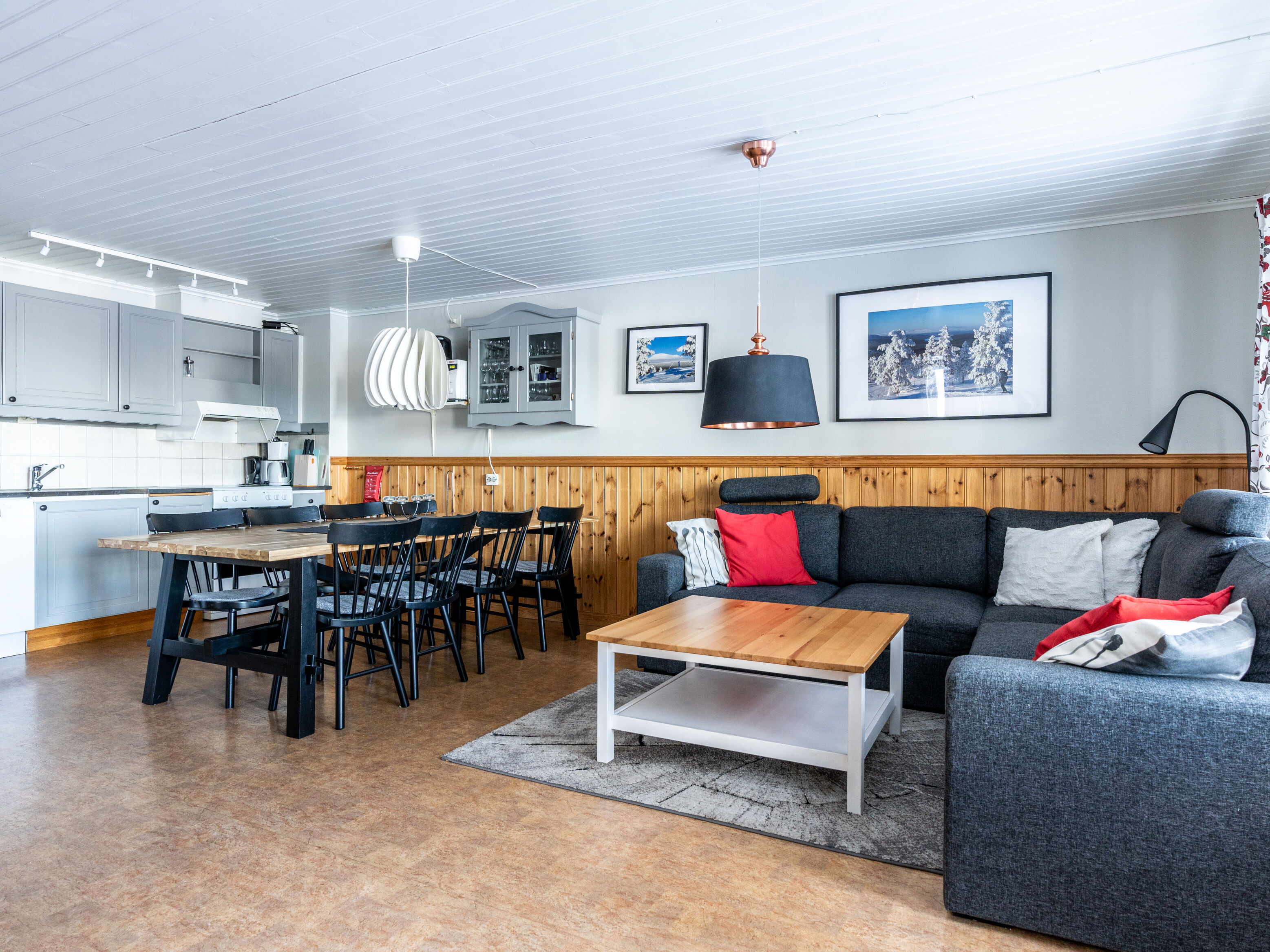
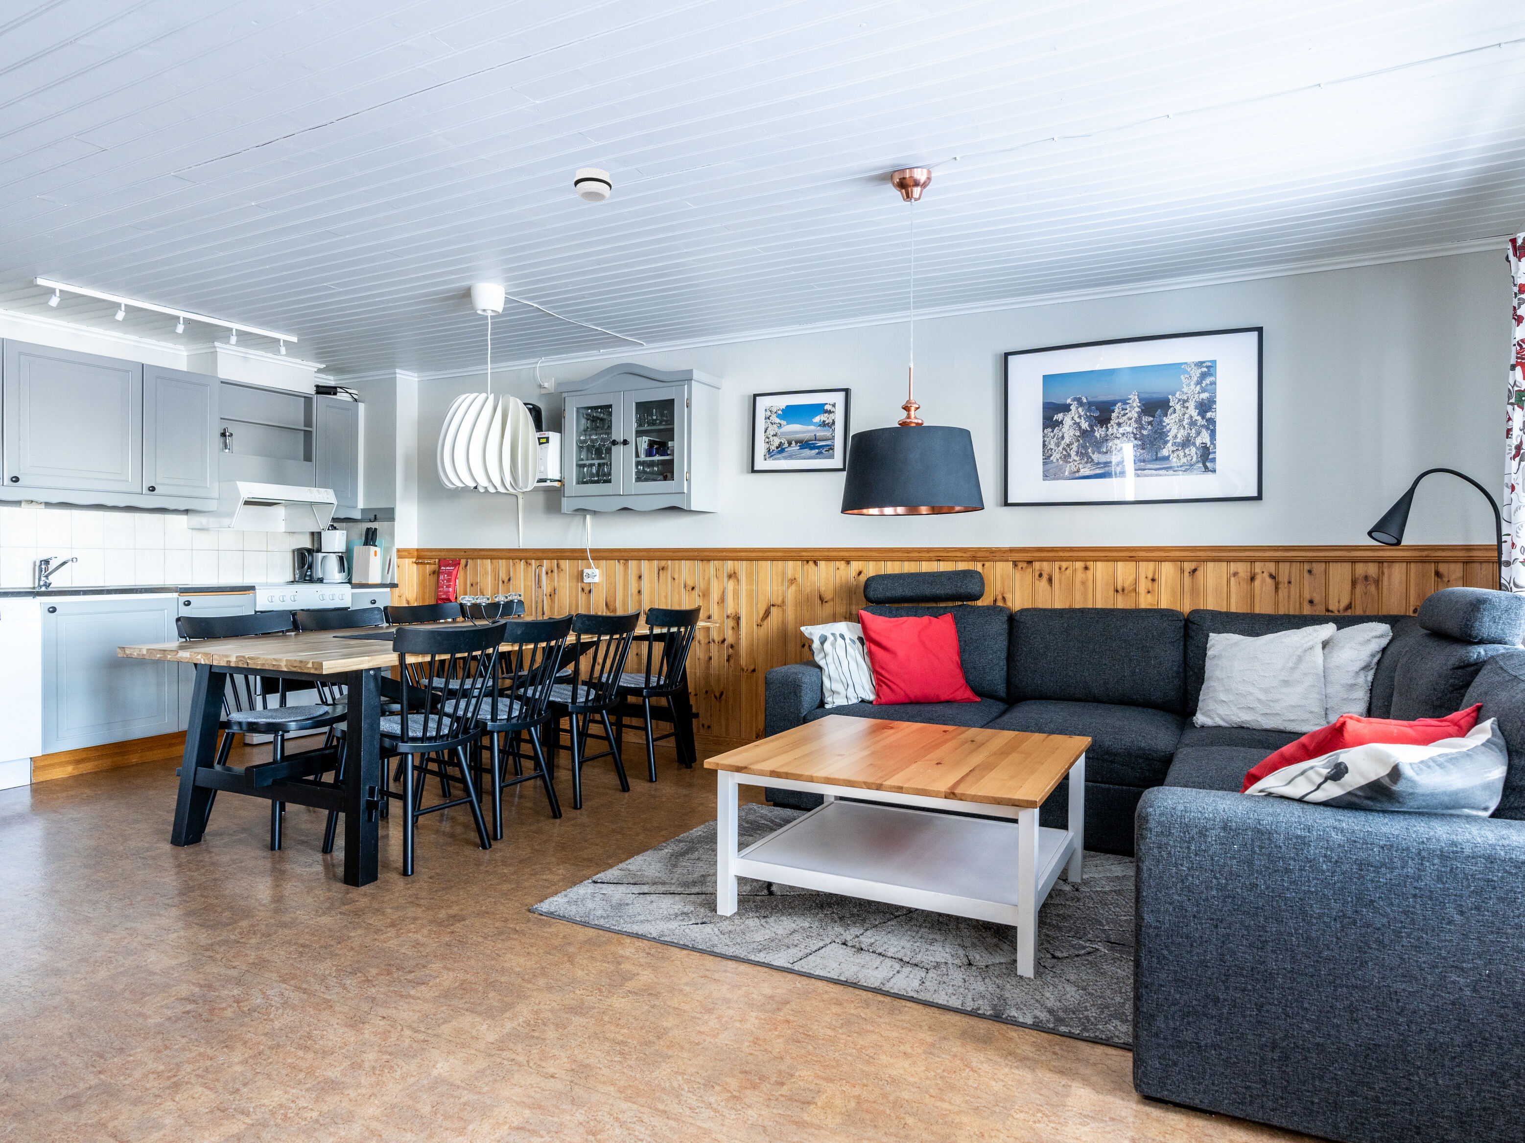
+ smoke detector [573,167,612,203]
